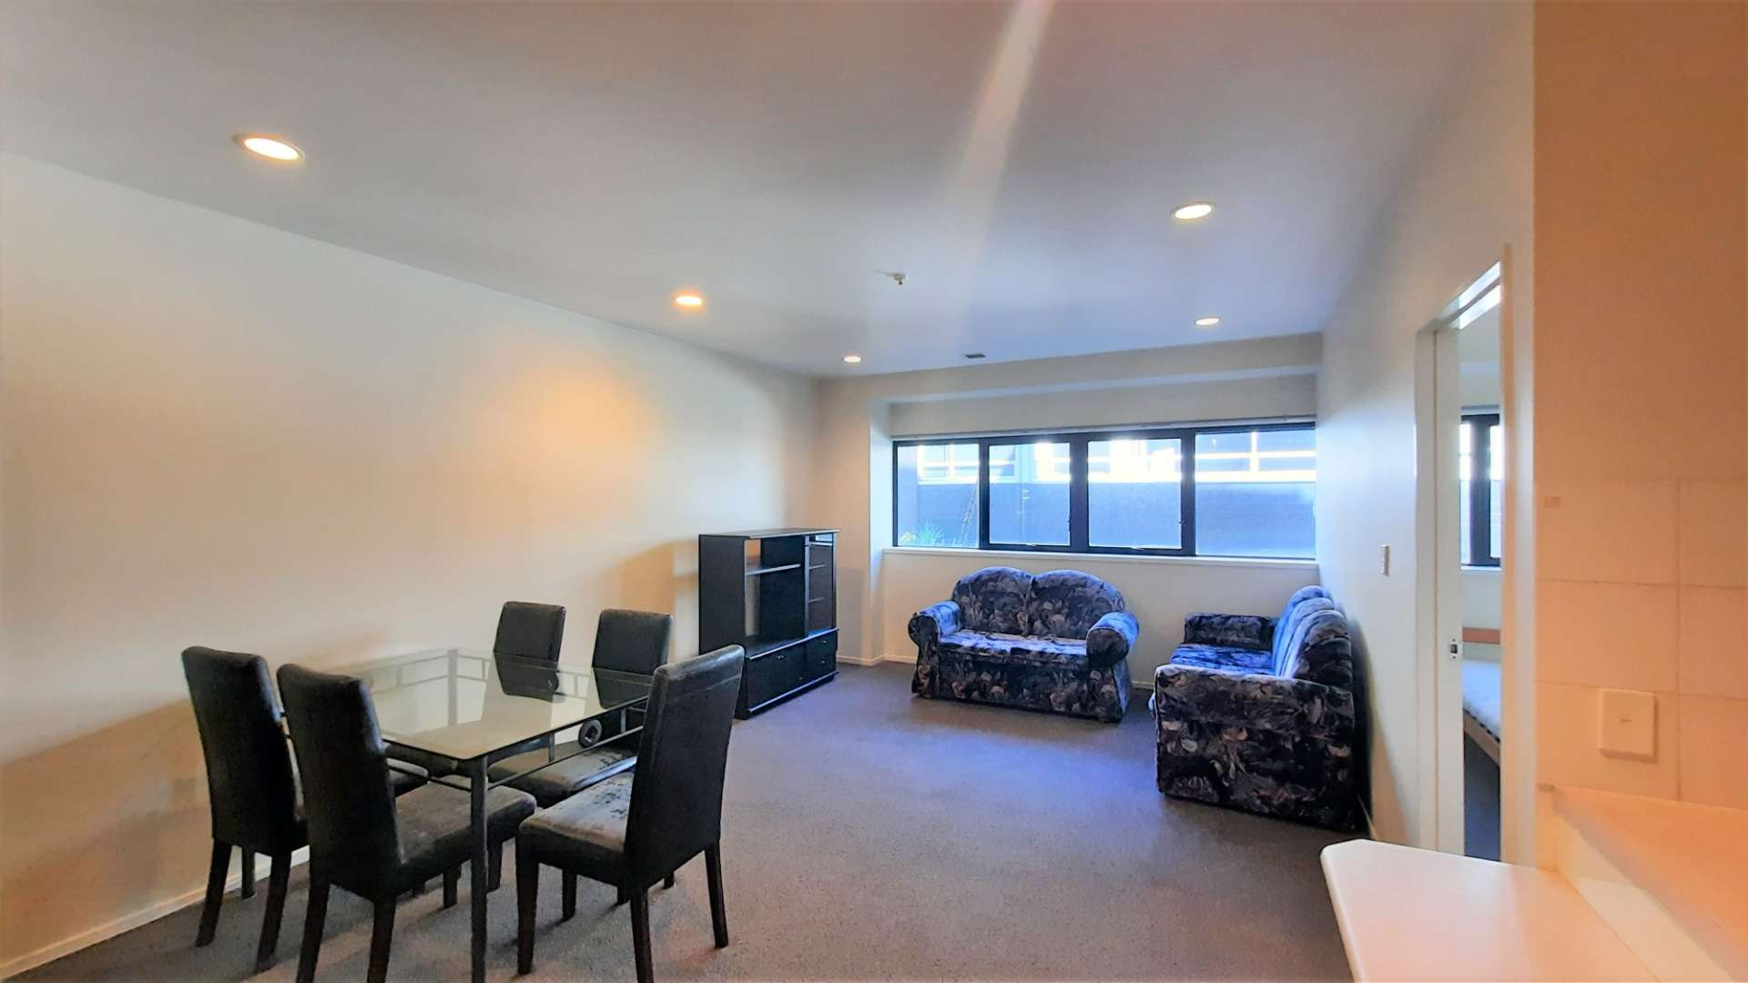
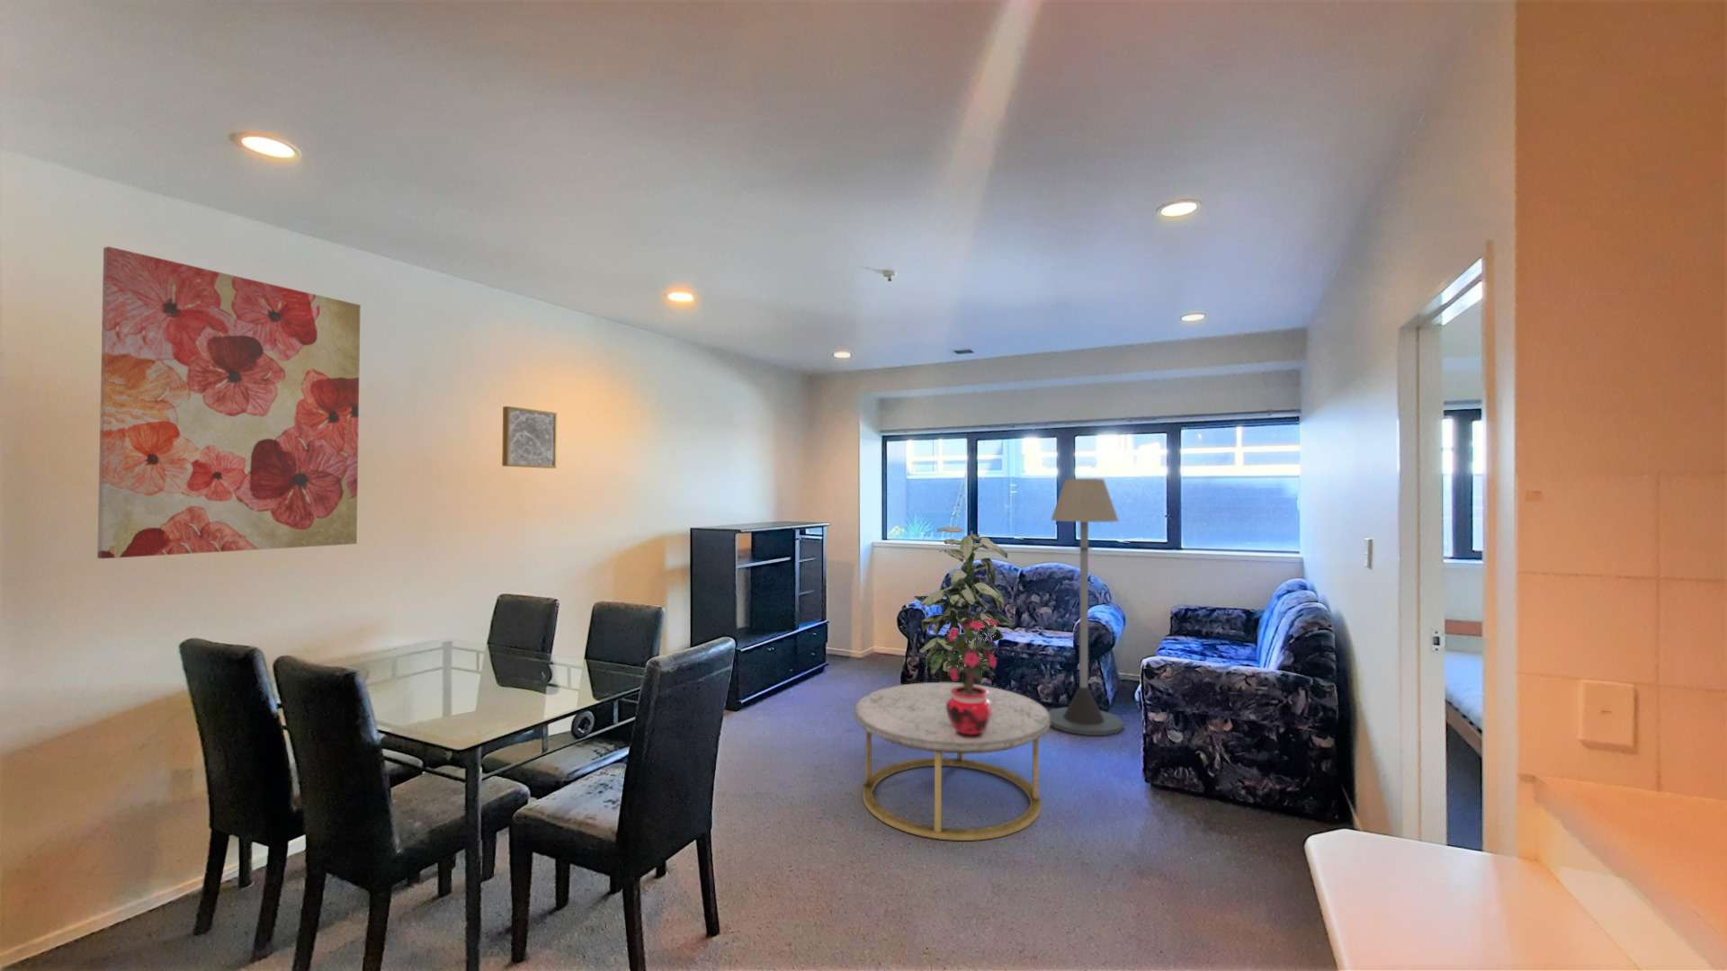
+ wall art [96,245,362,560]
+ wall art [501,405,557,469]
+ potted flower [936,617,999,739]
+ coffee table [854,682,1051,842]
+ indoor plant [913,526,1014,686]
+ floor lamp [1047,478,1124,736]
